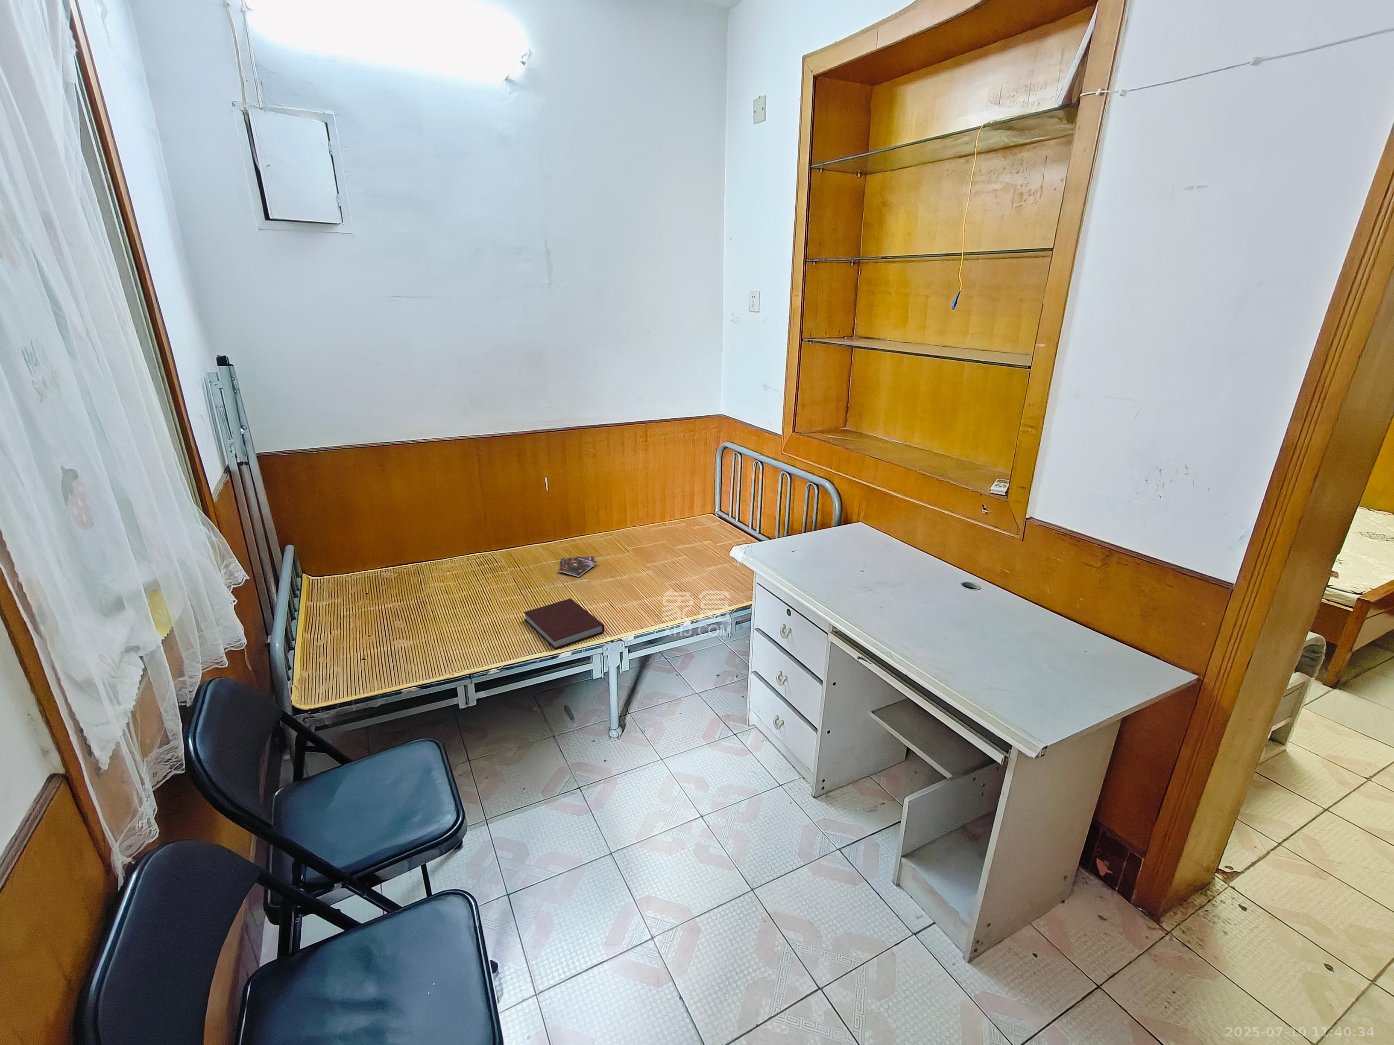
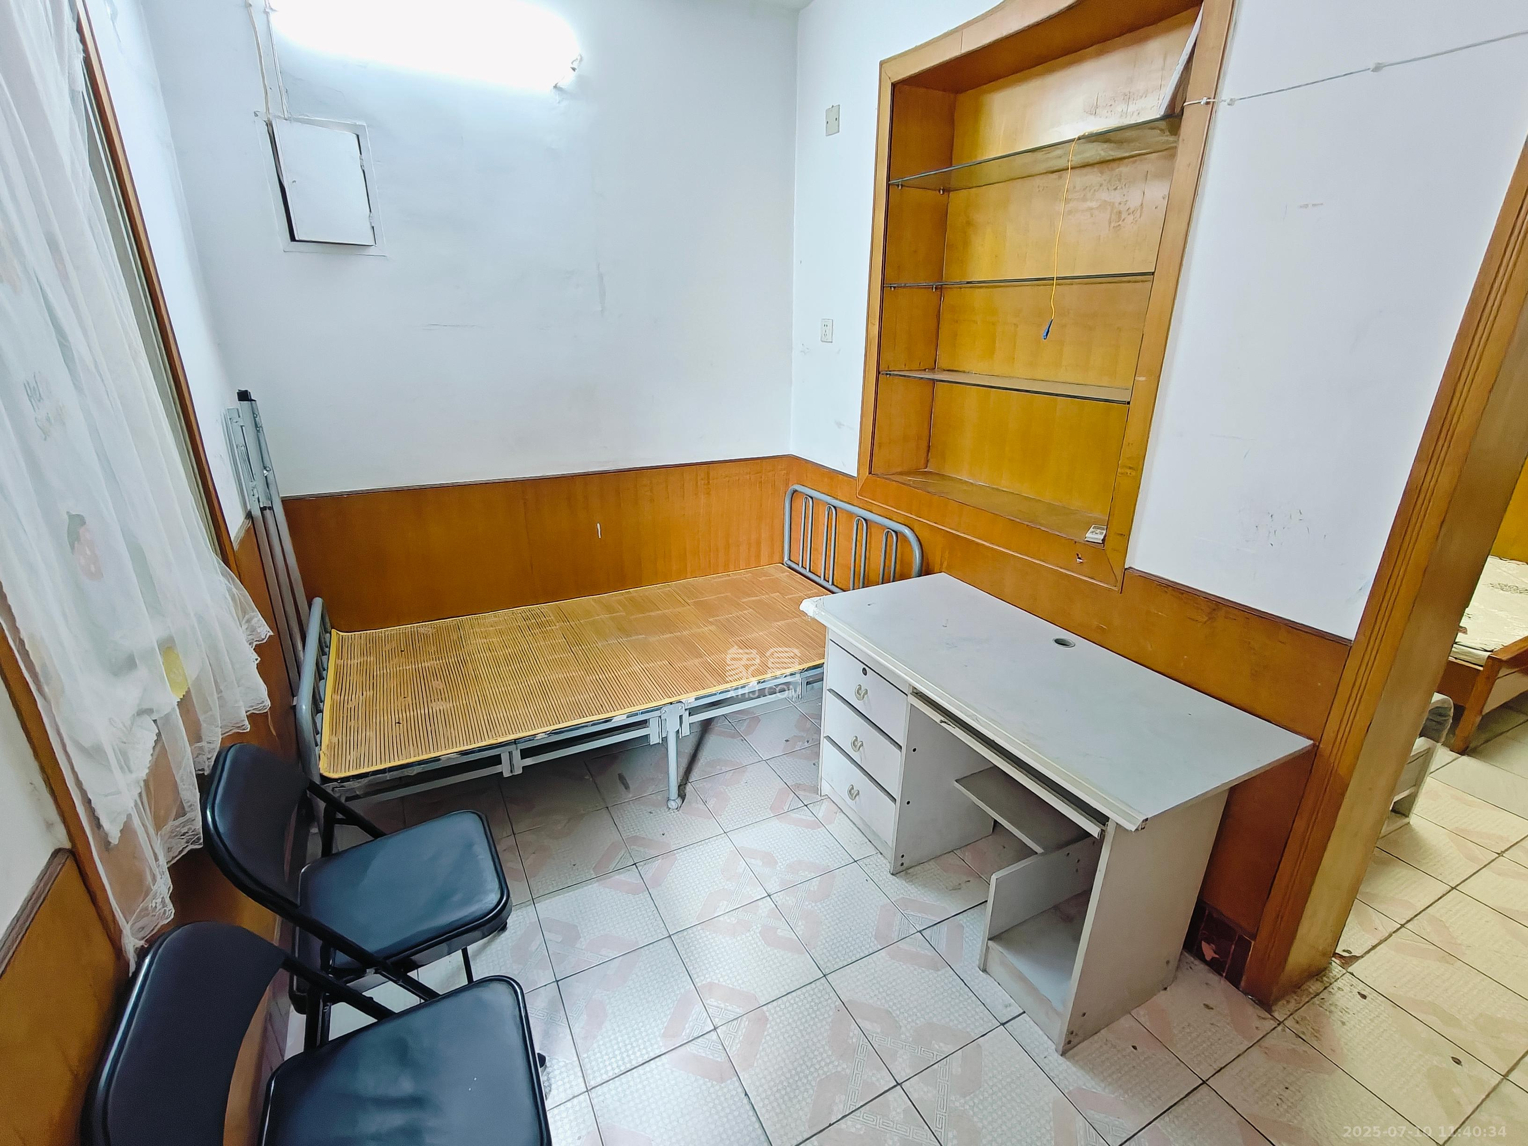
- notebook [524,598,605,649]
- booklet [558,555,597,577]
